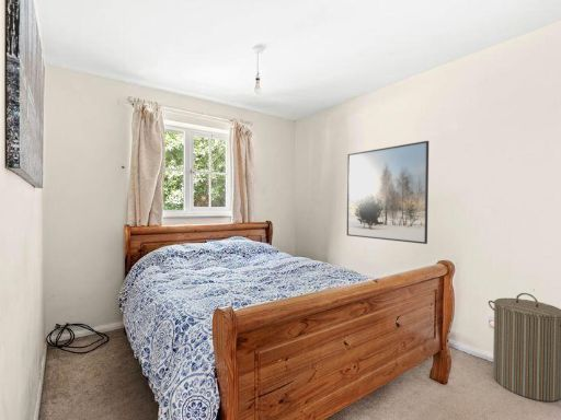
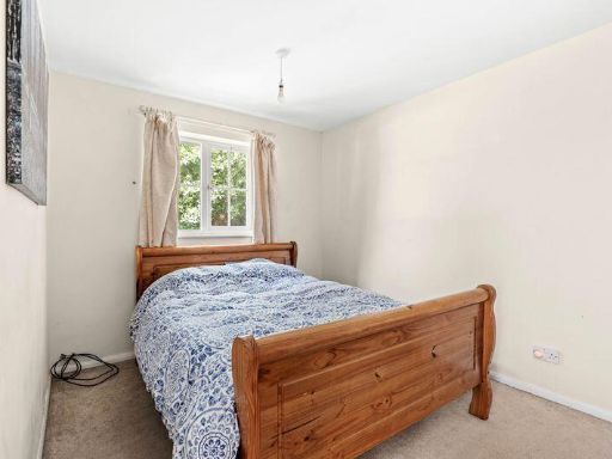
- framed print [346,140,430,245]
- laundry hamper [488,292,561,402]
